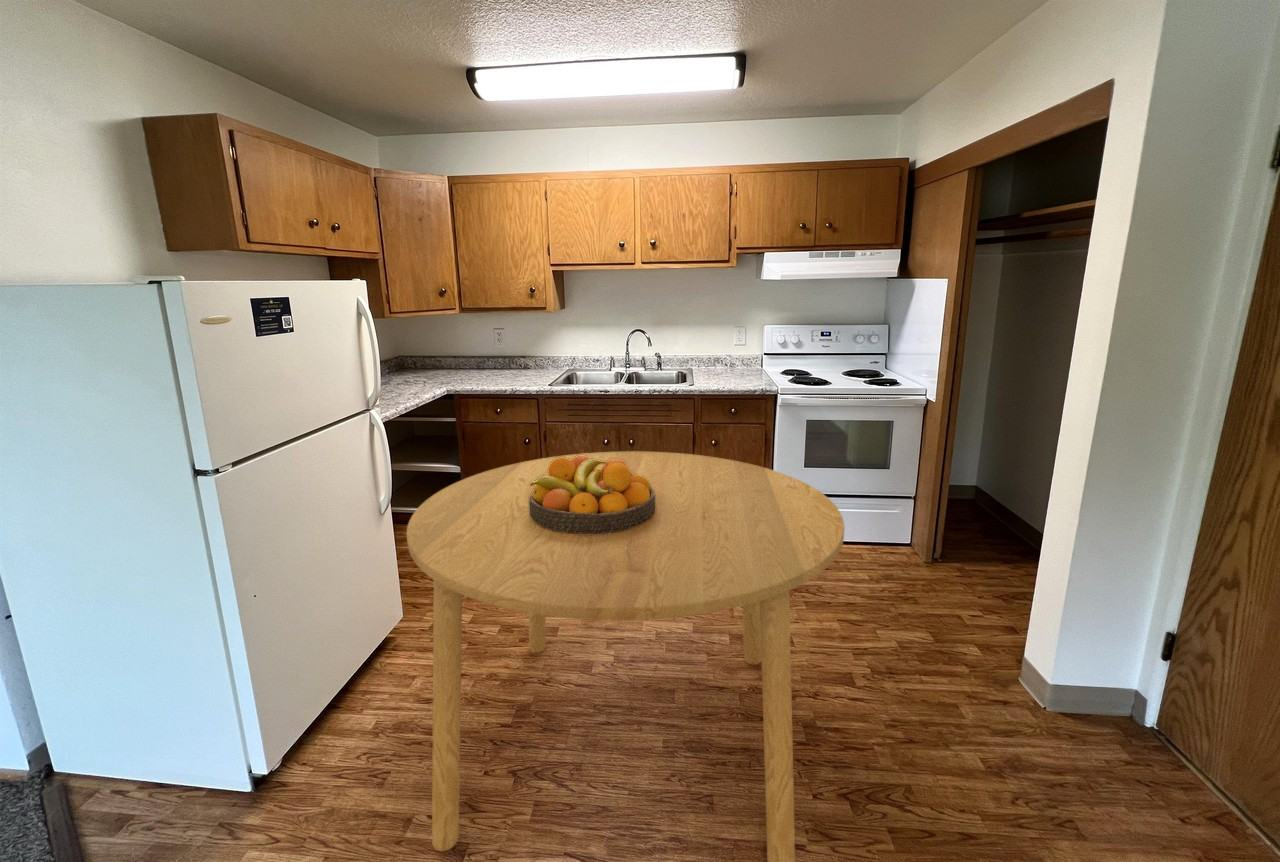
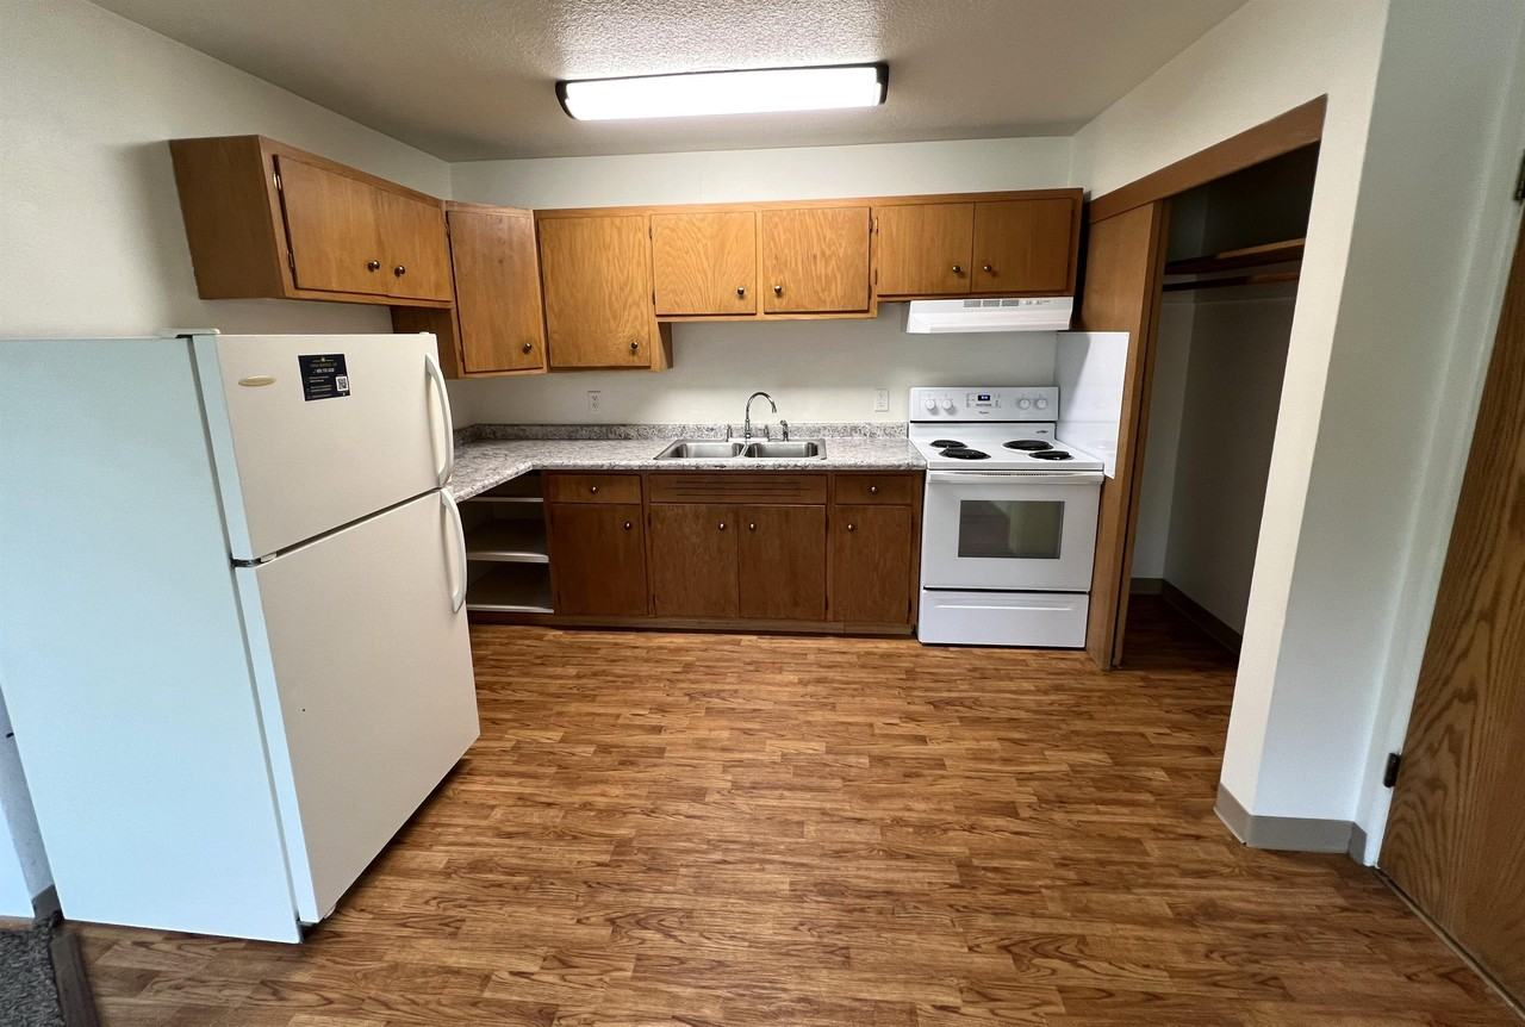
- dining table [406,450,845,862]
- fruit bowl [529,455,656,534]
